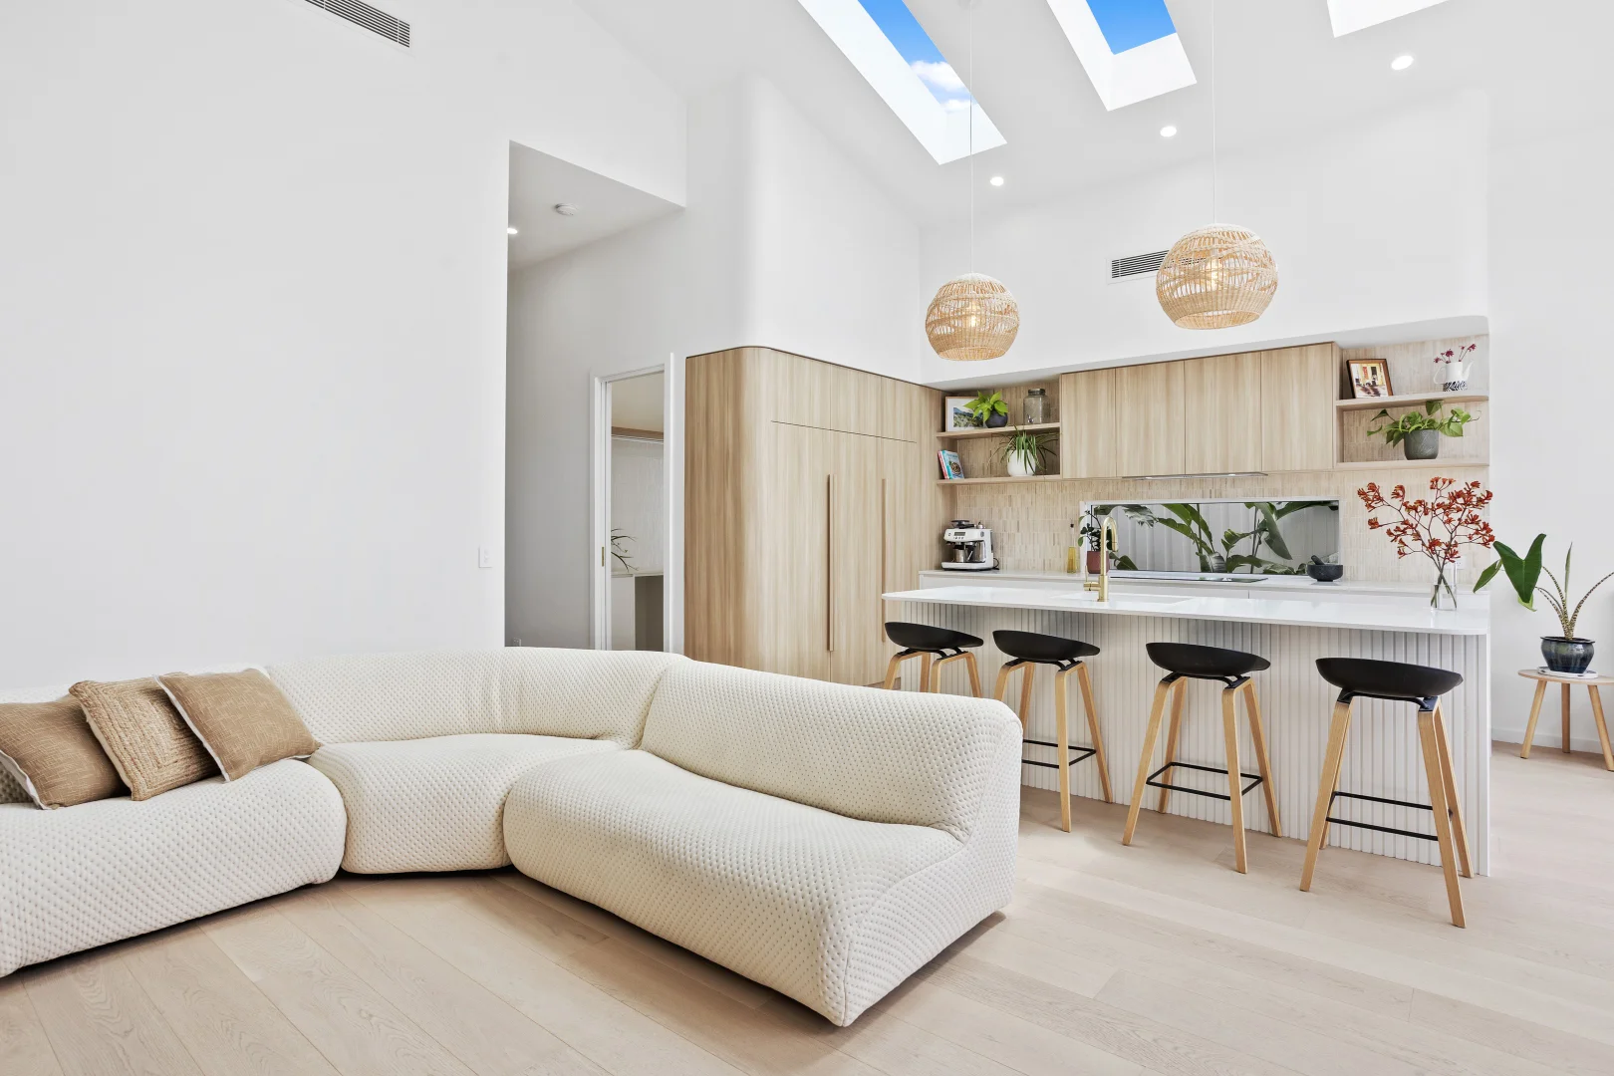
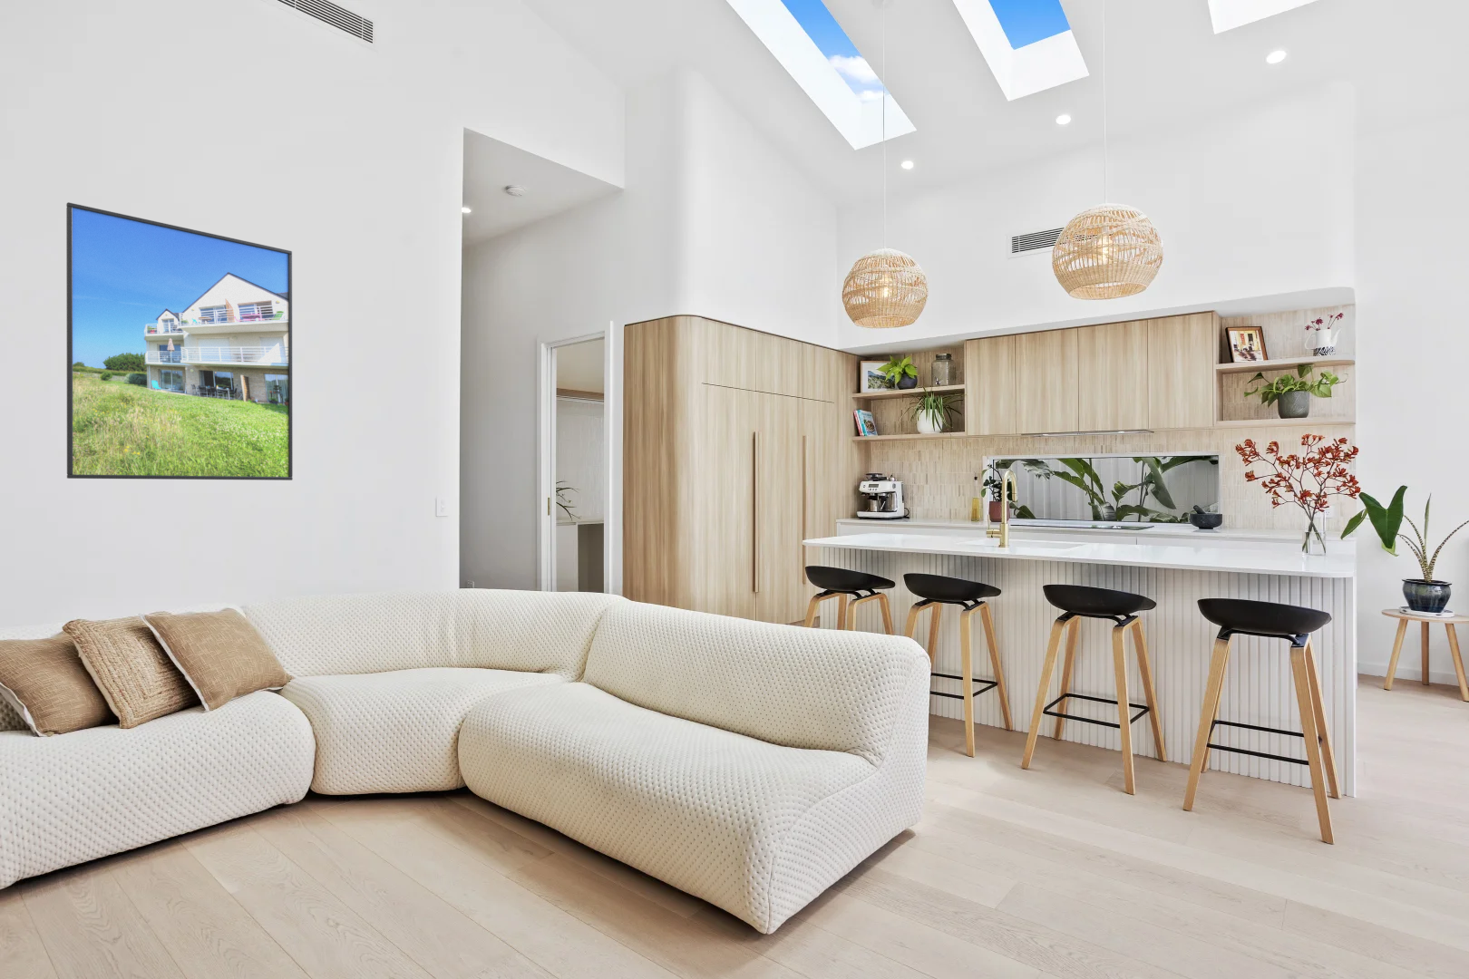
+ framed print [66,201,294,482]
